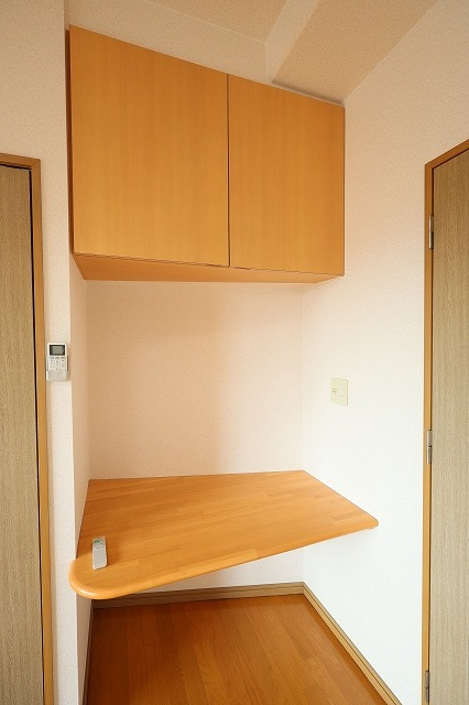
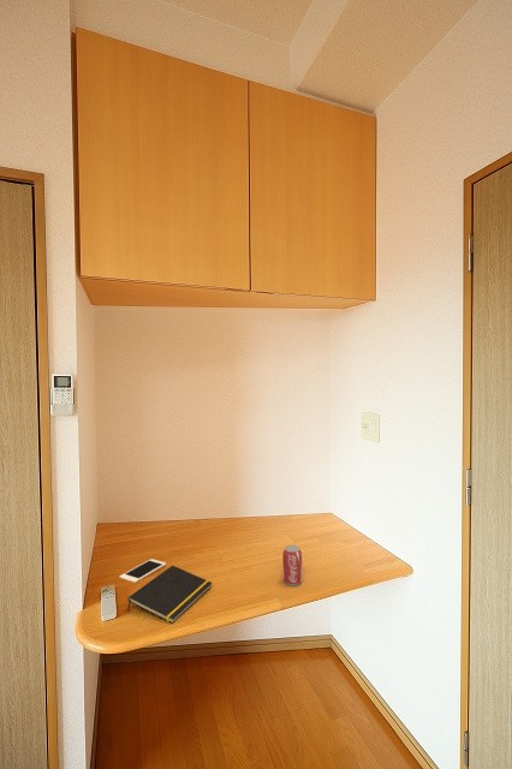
+ cell phone [119,558,167,584]
+ notepad [126,565,213,625]
+ beverage can [281,544,303,588]
